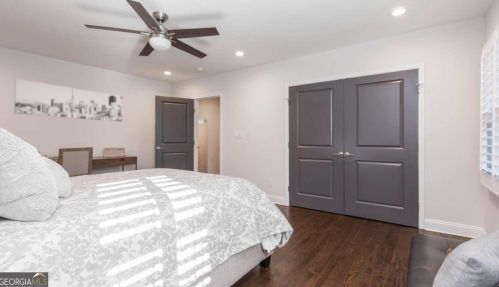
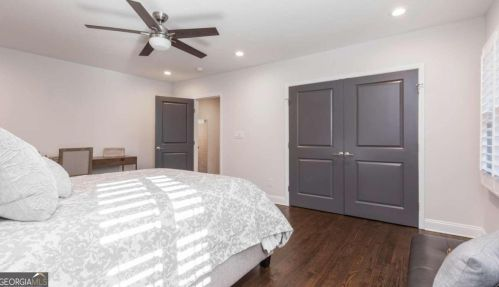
- wall art [14,78,123,123]
